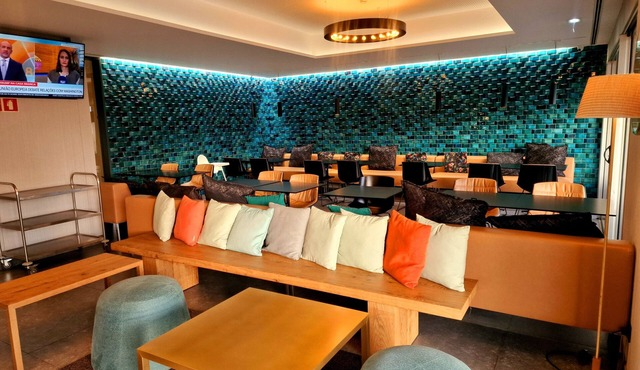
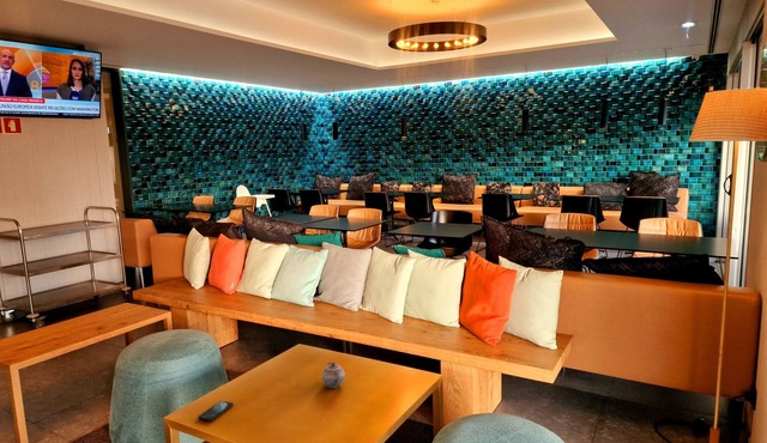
+ teapot [321,360,346,389]
+ smartphone [197,400,235,423]
